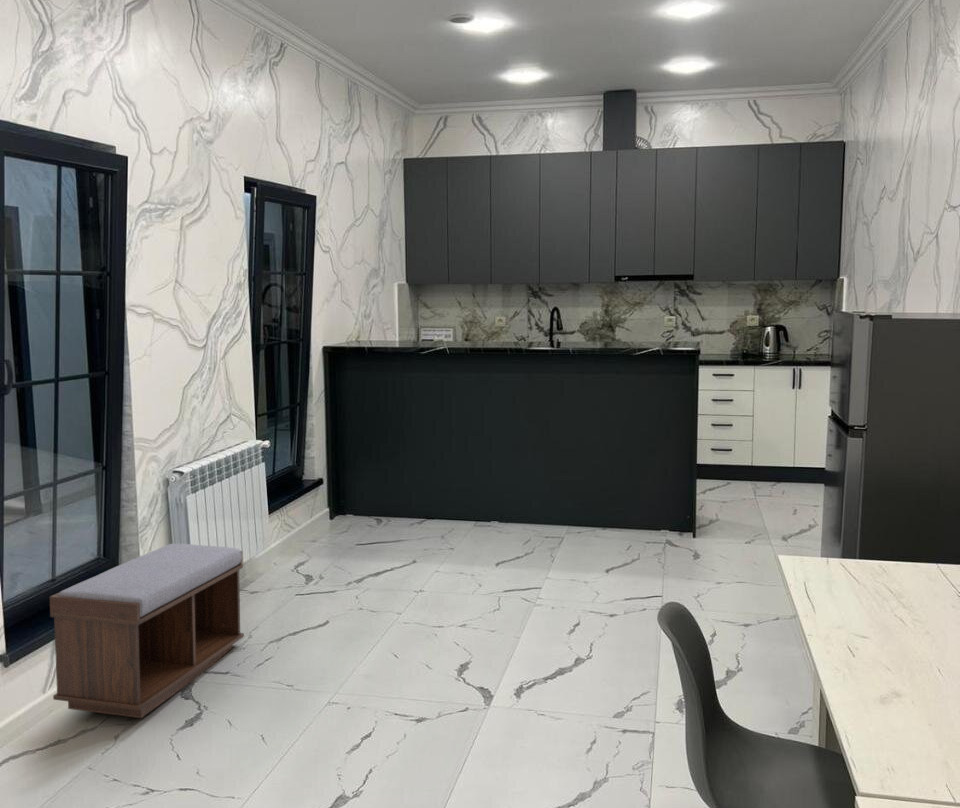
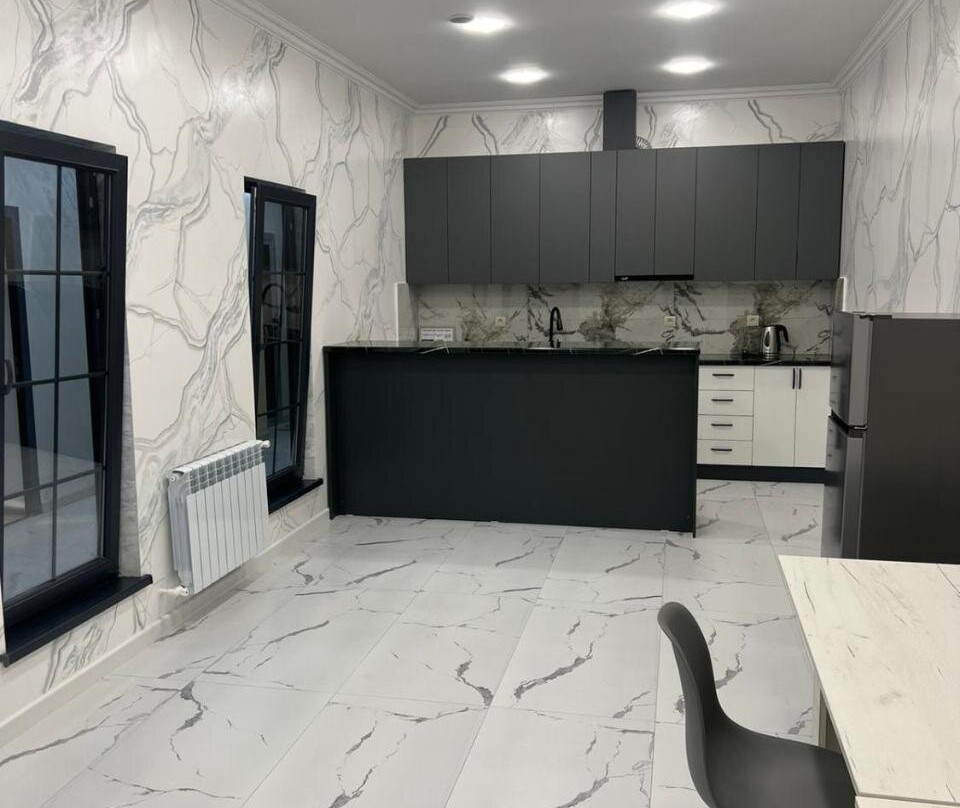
- bench [49,543,245,719]
